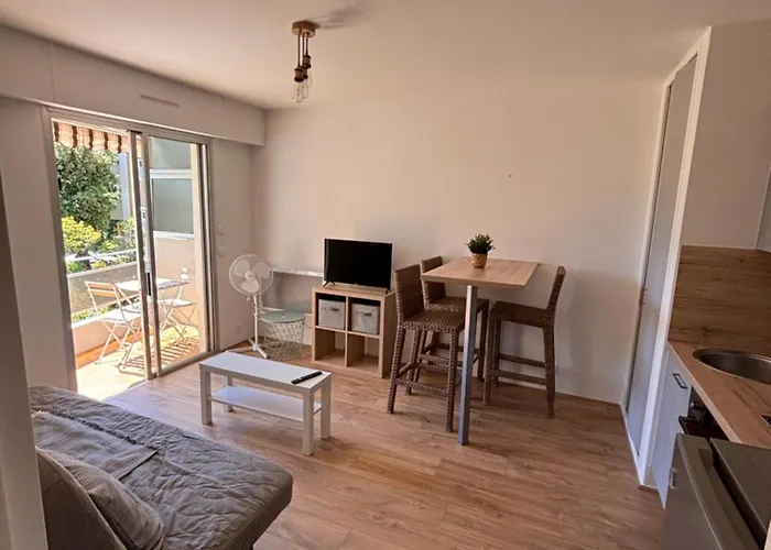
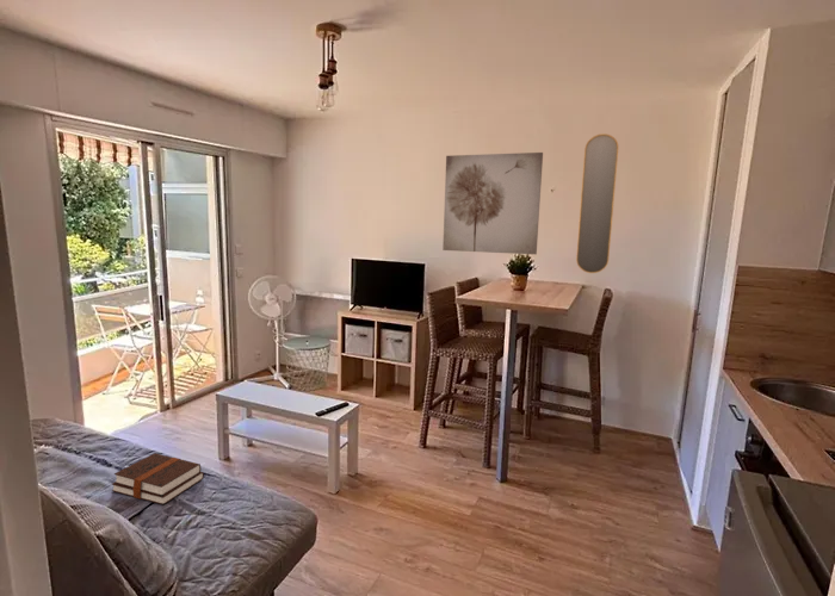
+ wall art [441,151,544,255]
+ hardback book [111,452,205,505]
+ home mirror [575,132,619,274]
